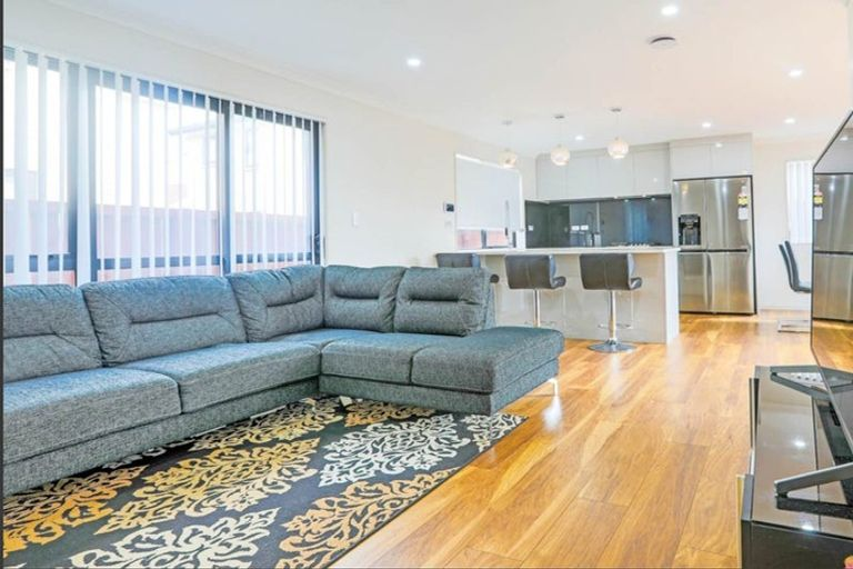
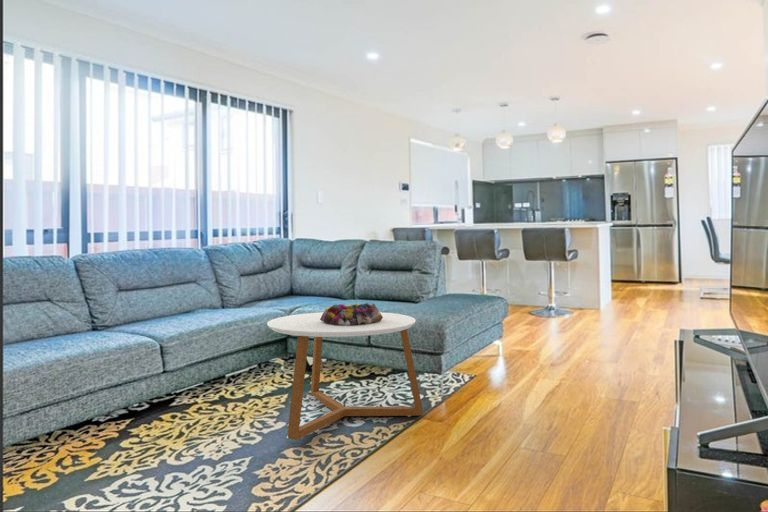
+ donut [320,302,383,325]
+ coffee table [266,311,424,441]
